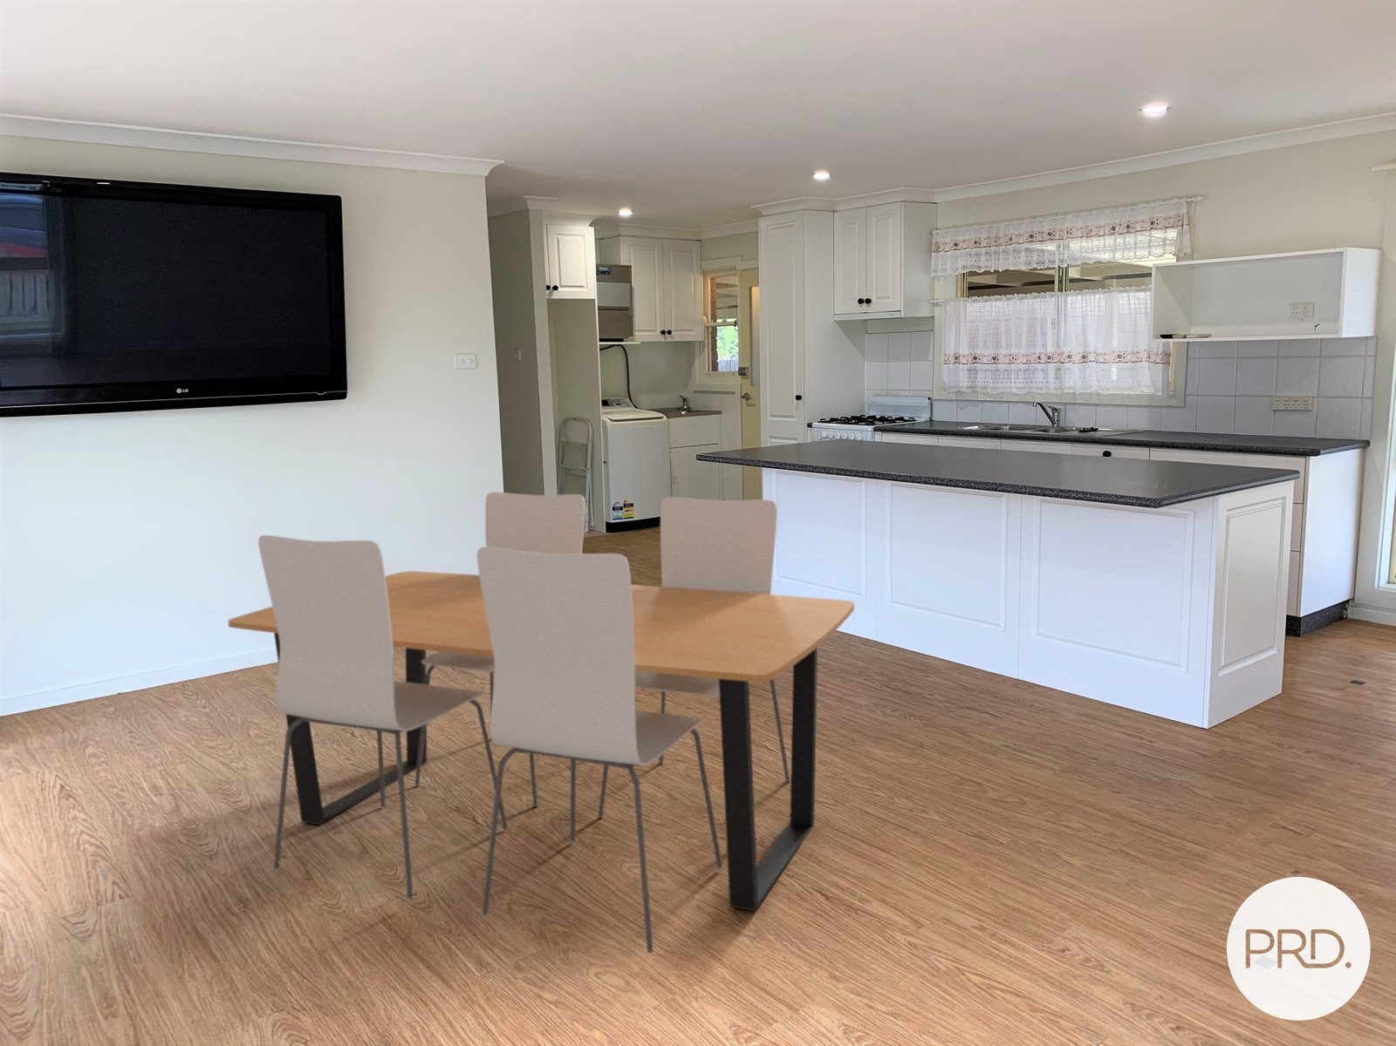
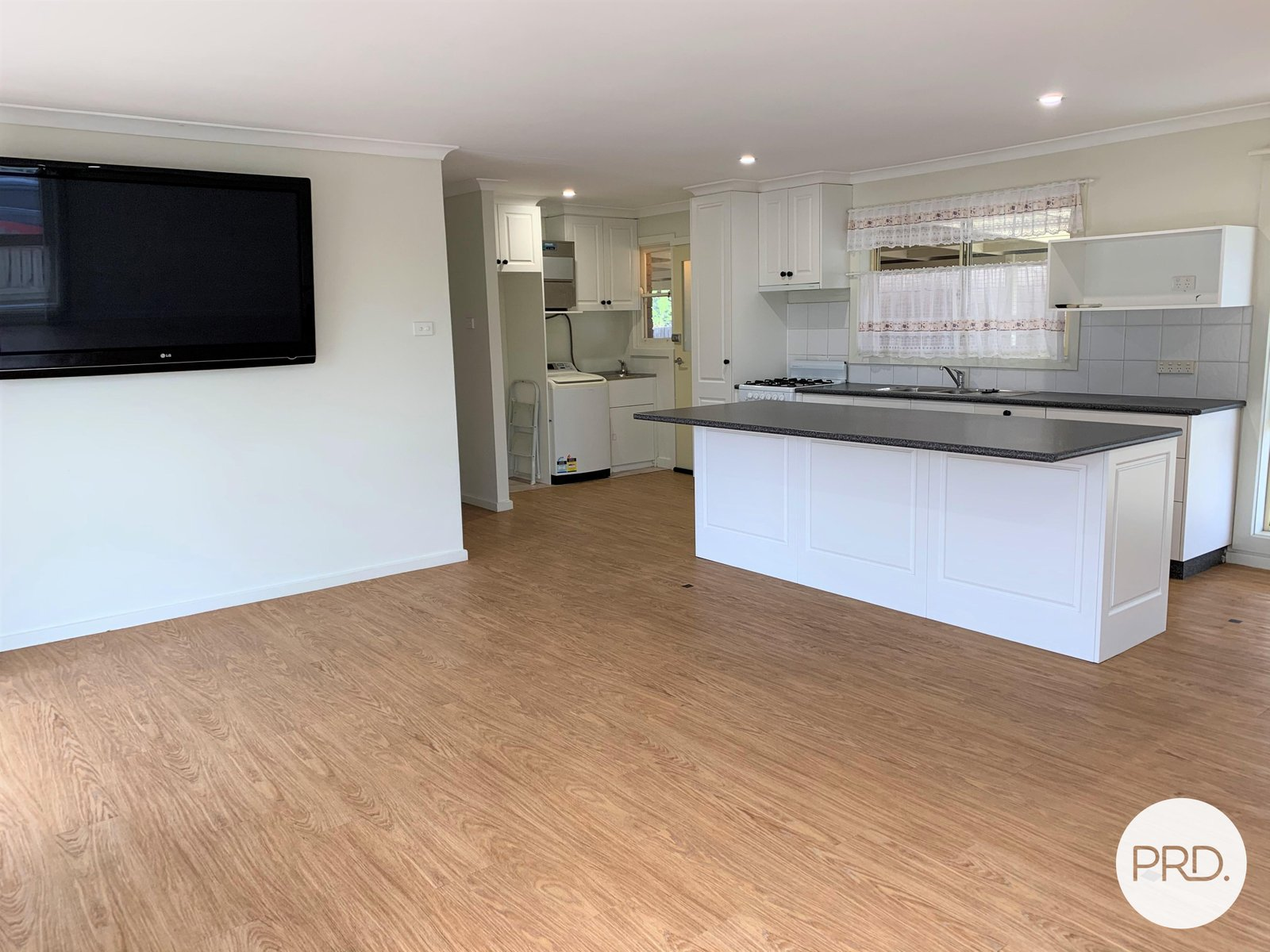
- dining table [226,491,855,954]
